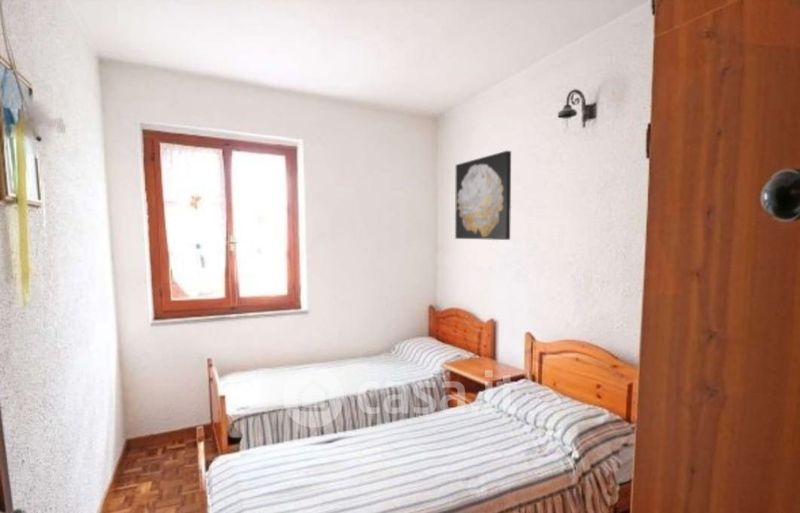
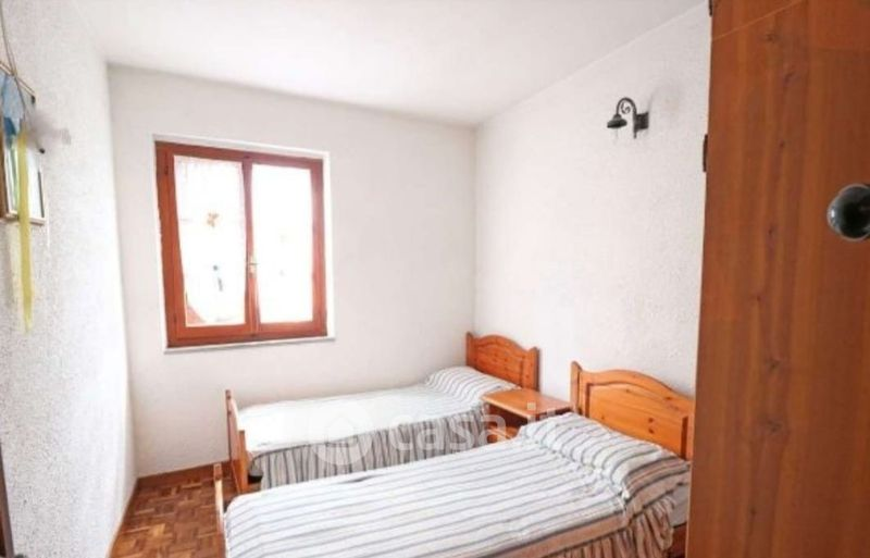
- wall art [454,150,512,241]
